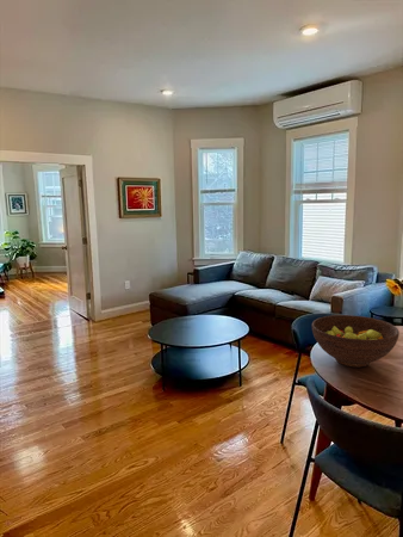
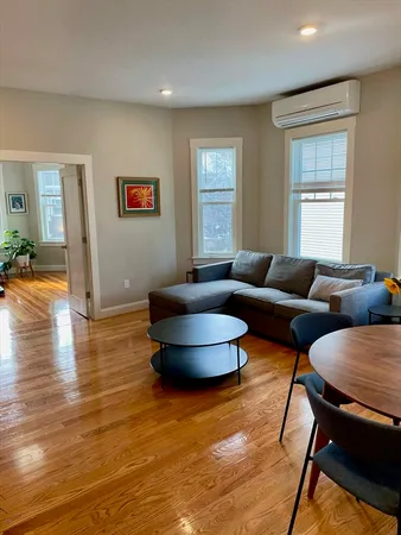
- fruit bowl [311,314,401,369]
